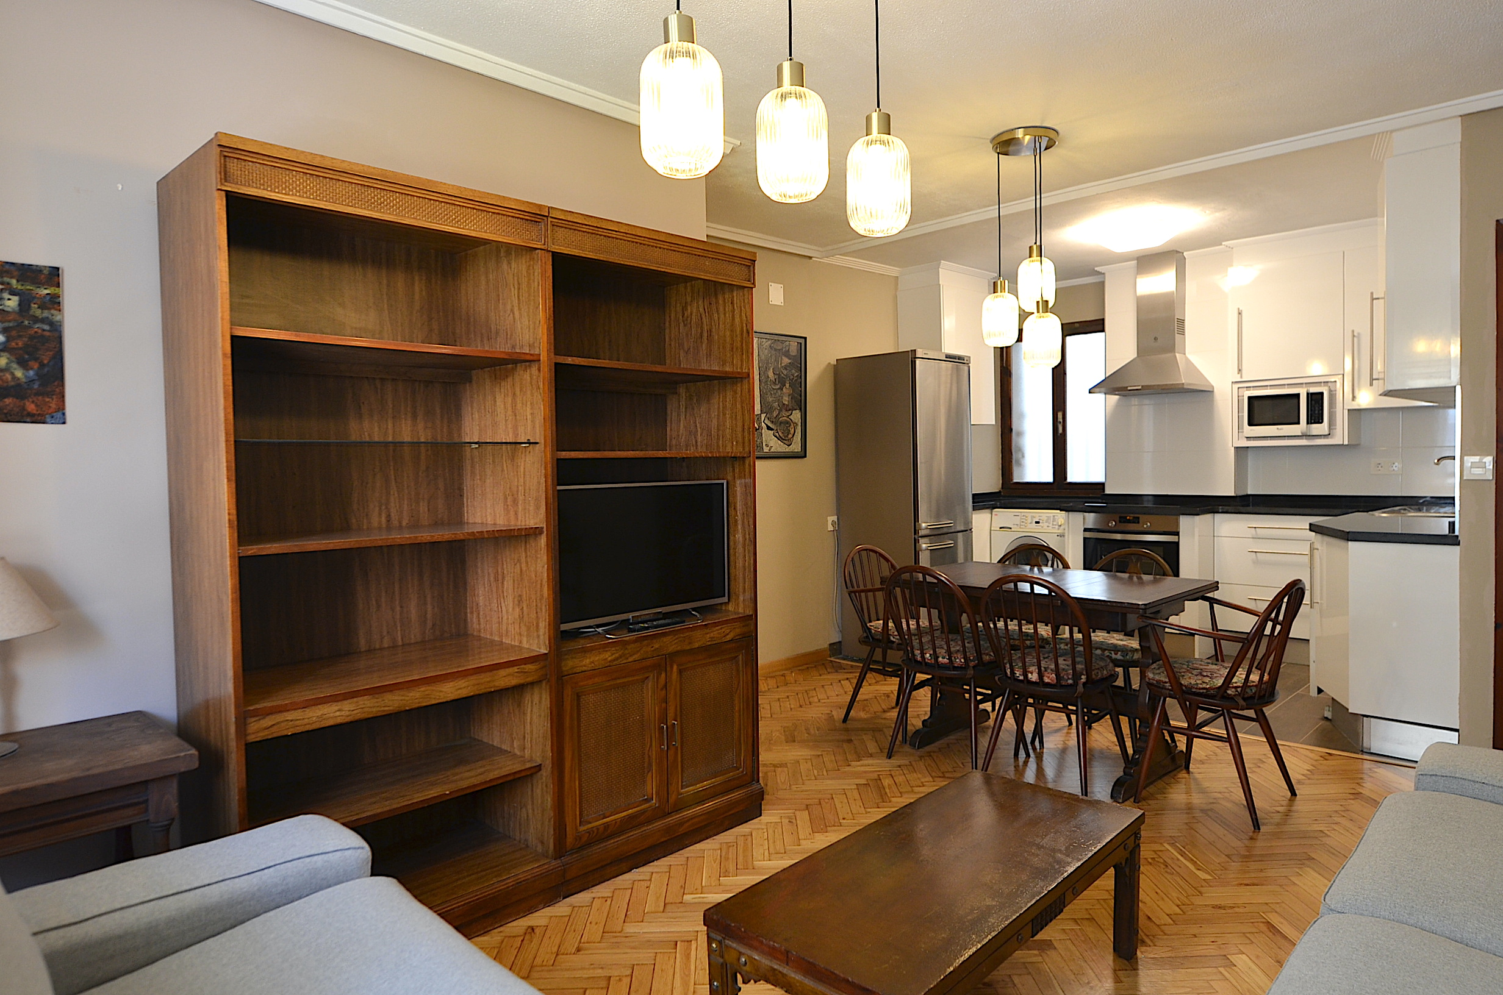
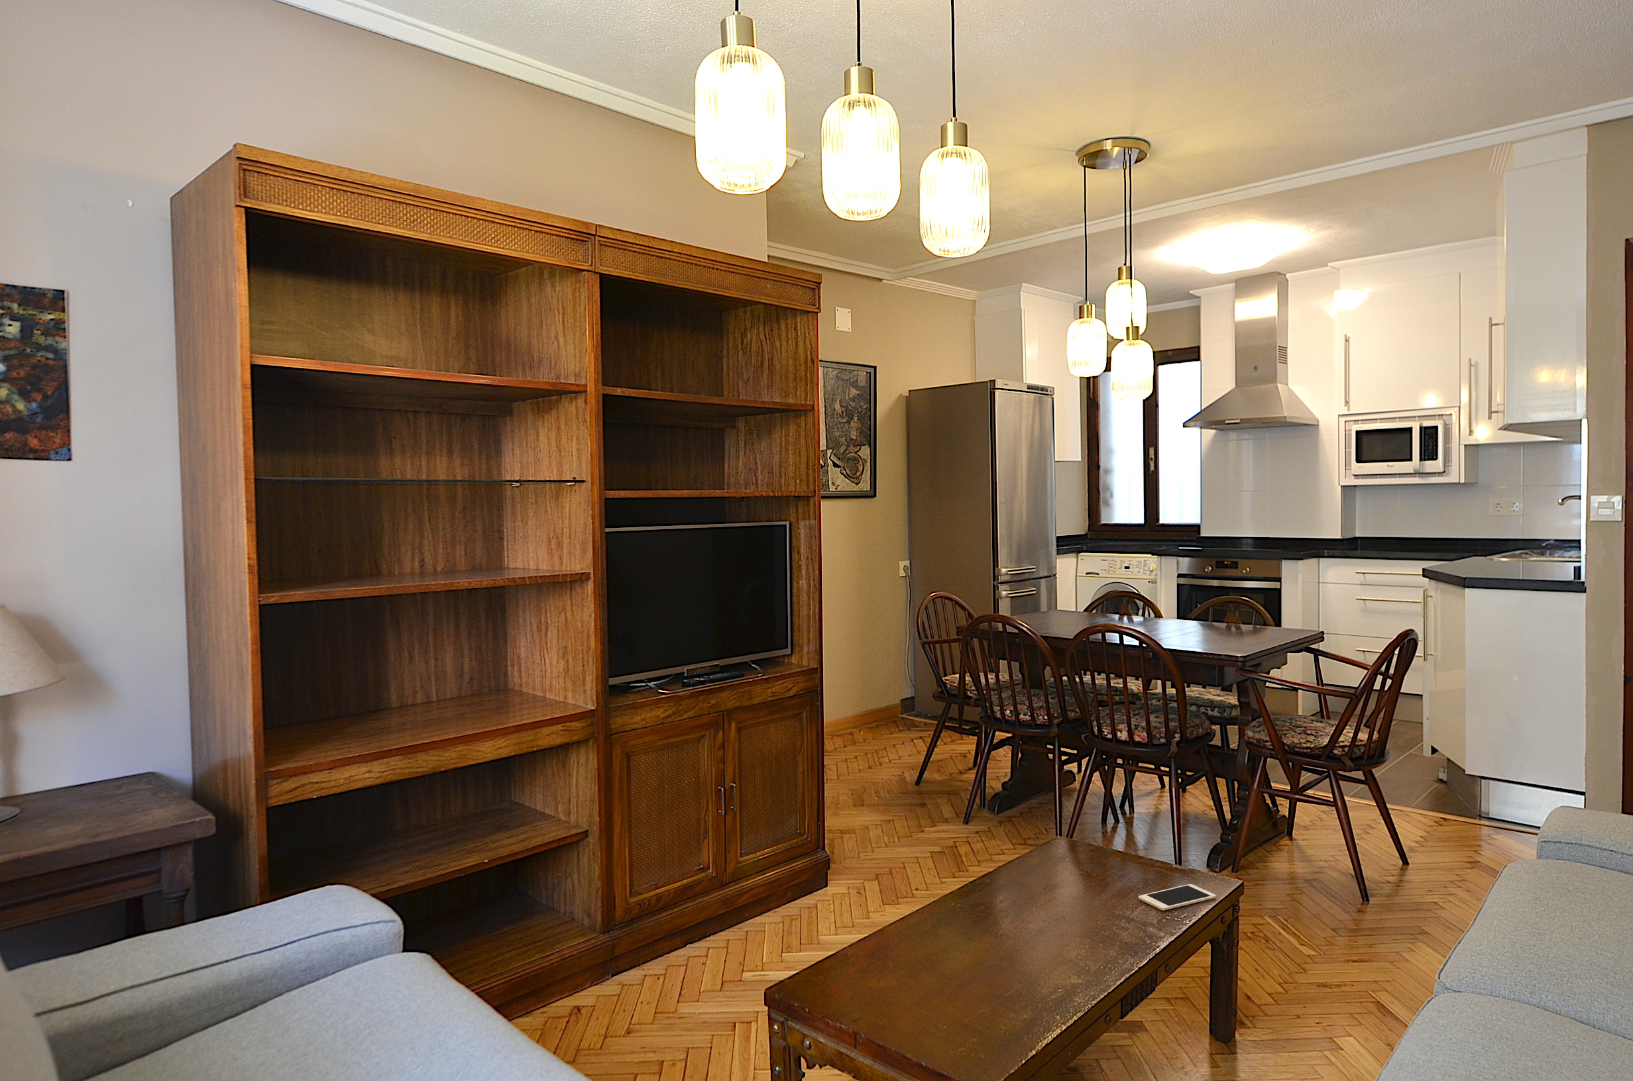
+ cell phone [1138,883,1217,911]
